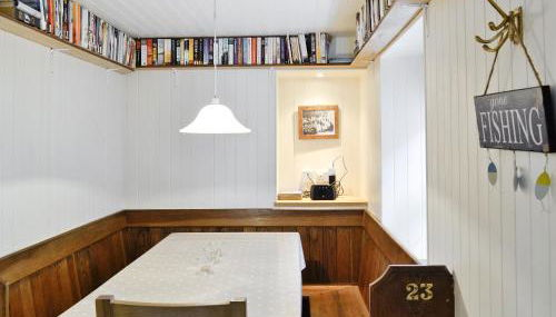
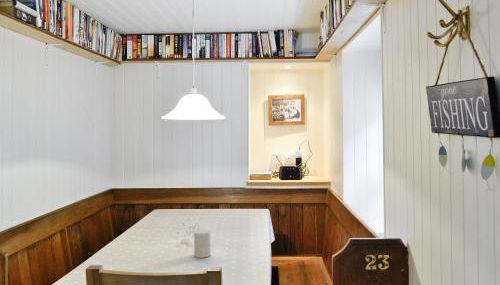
+ cup [193,229,212,259]
